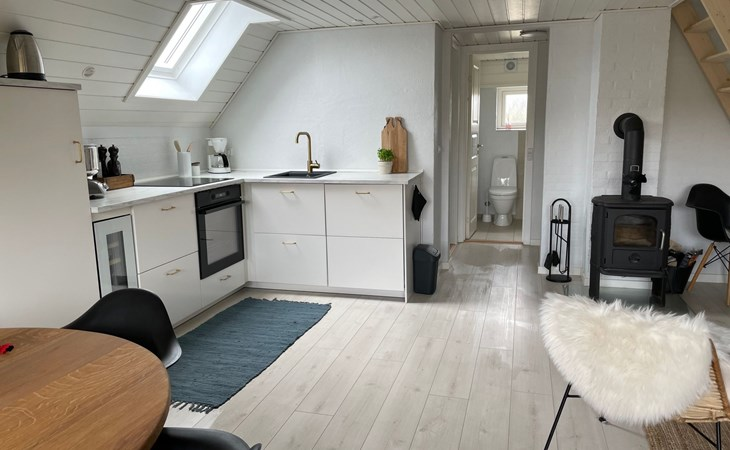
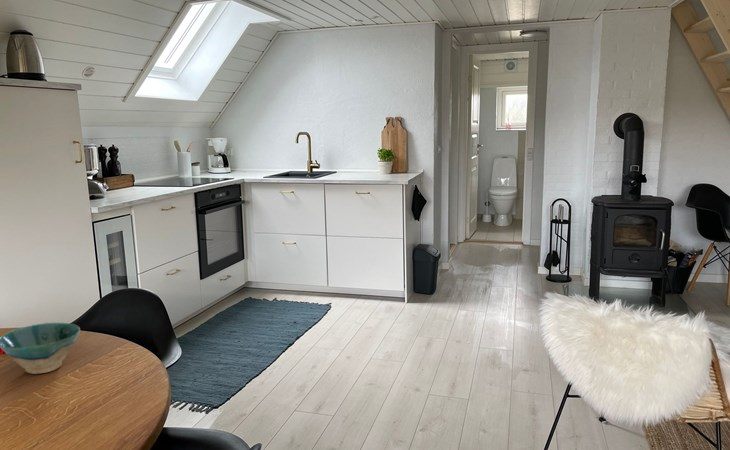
+ bowl [0,322,81,375]
